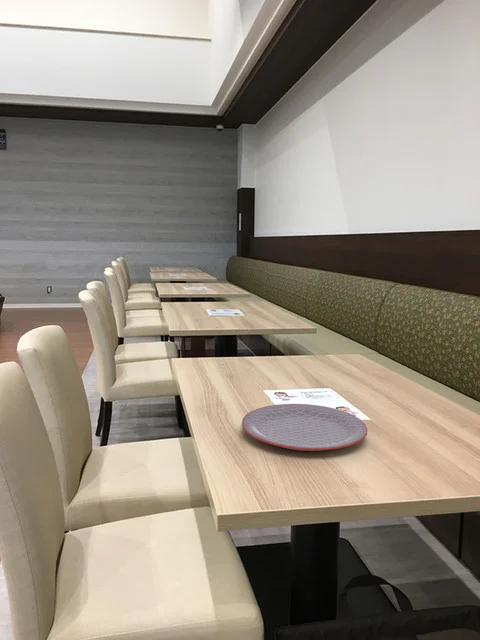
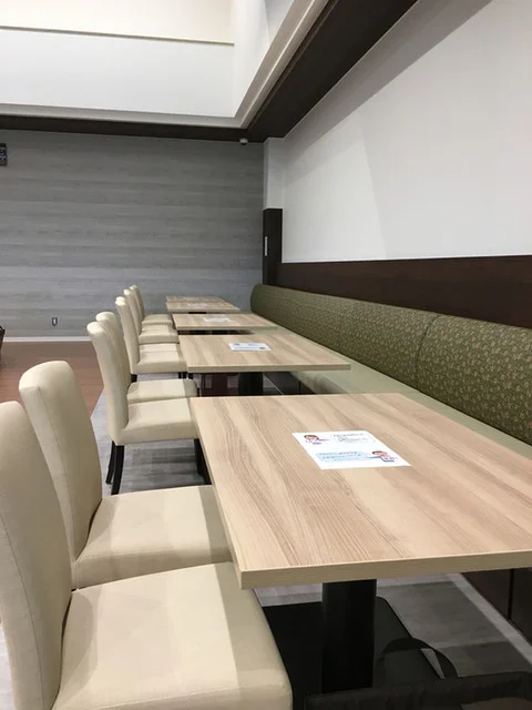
- plate [241,403,368,452]
